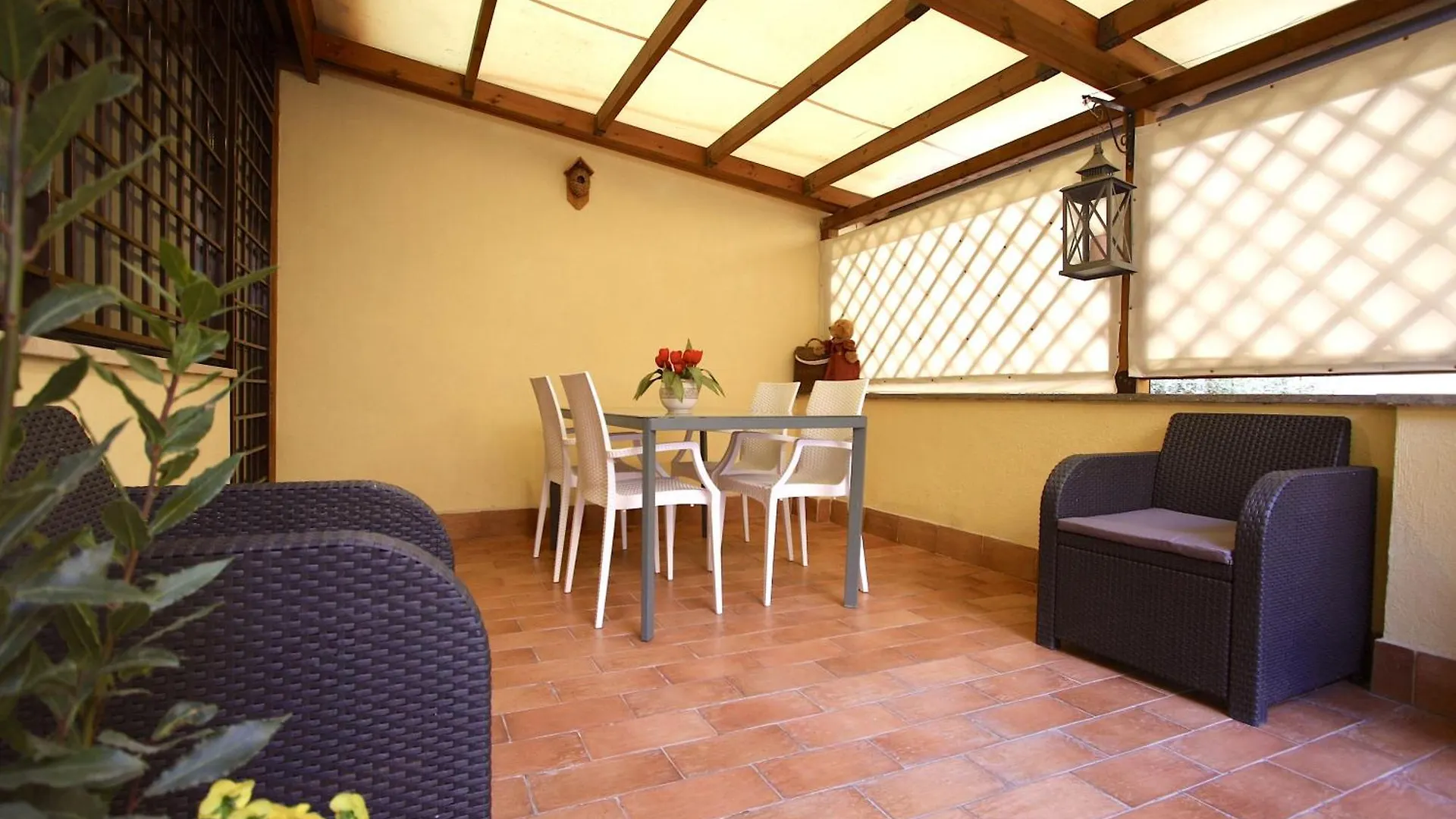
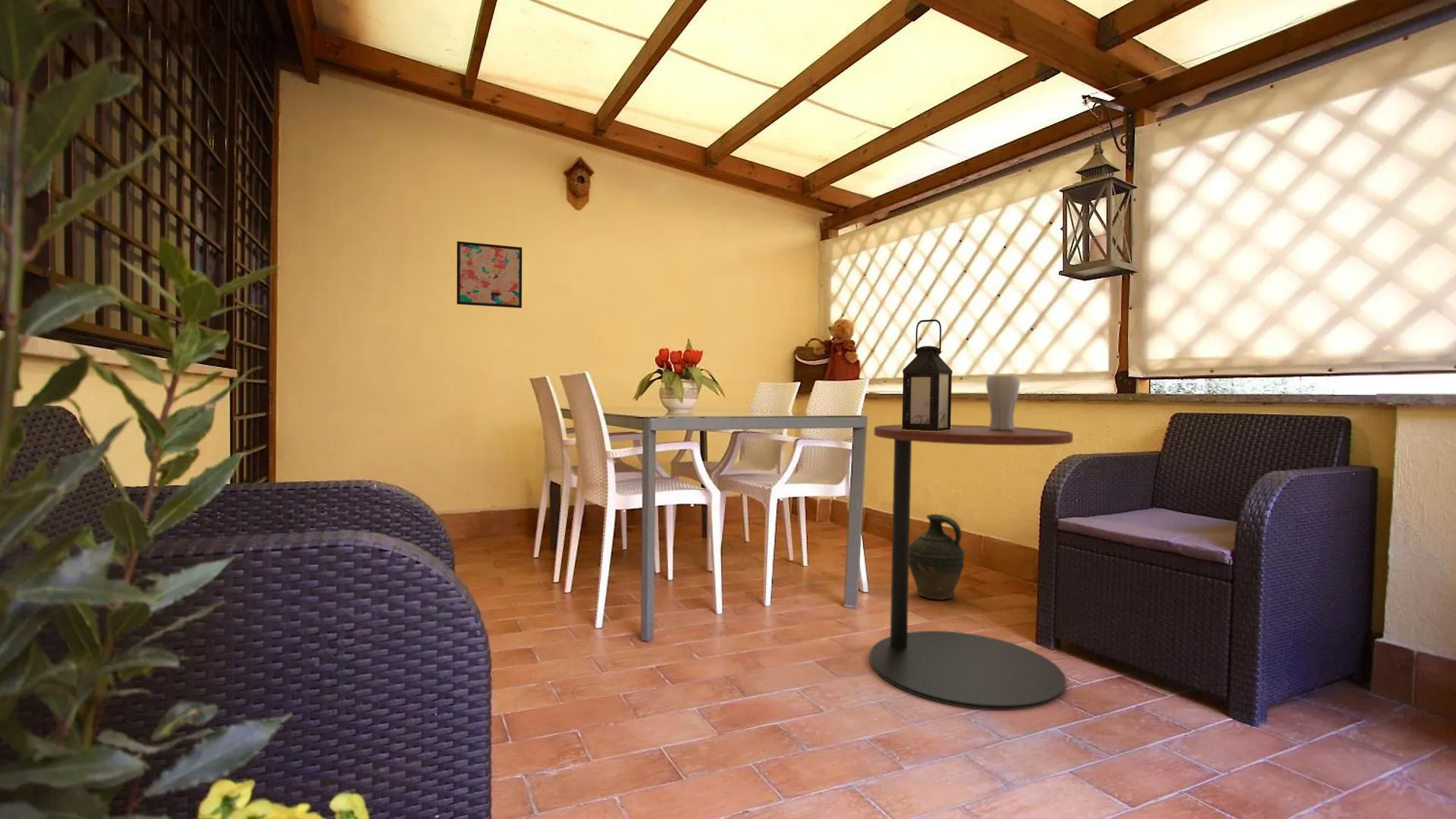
+ drinking glass [986,375,1021,431]
+ ceramic jug [909,513,965,601]
+ side table [869,424,1074,711]
+ wall art [456,240,522,309]
+ lantern [902,318,953,431]
